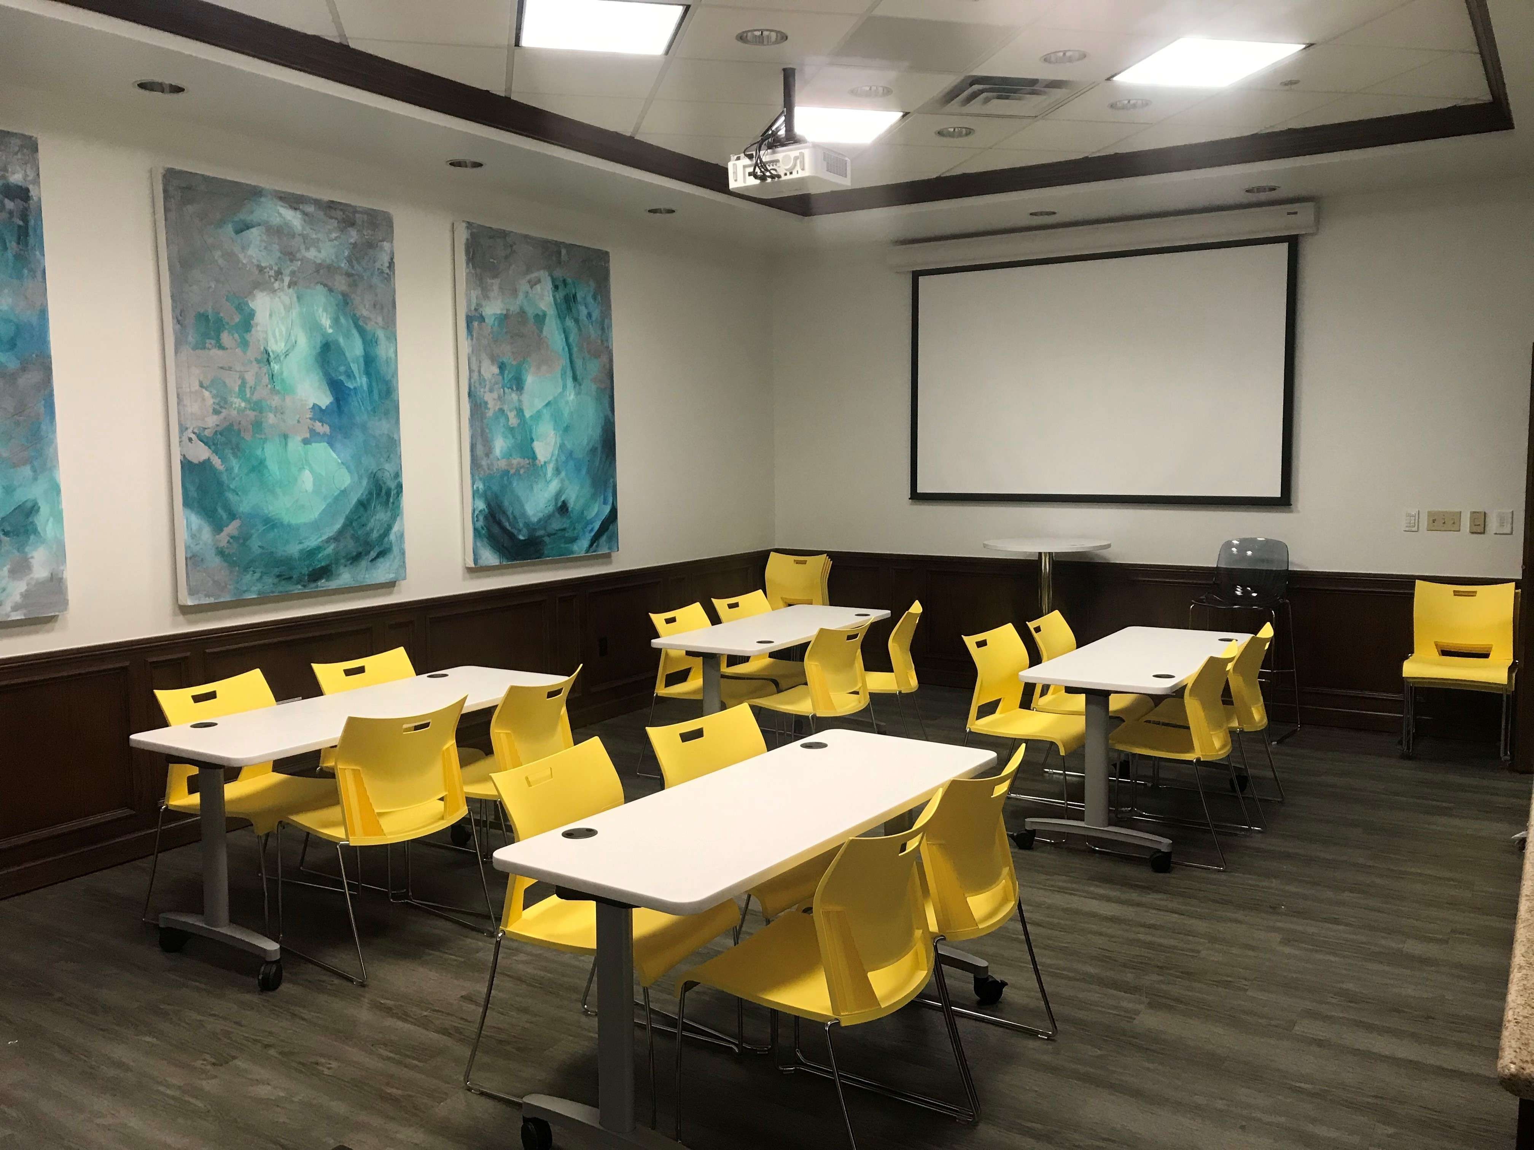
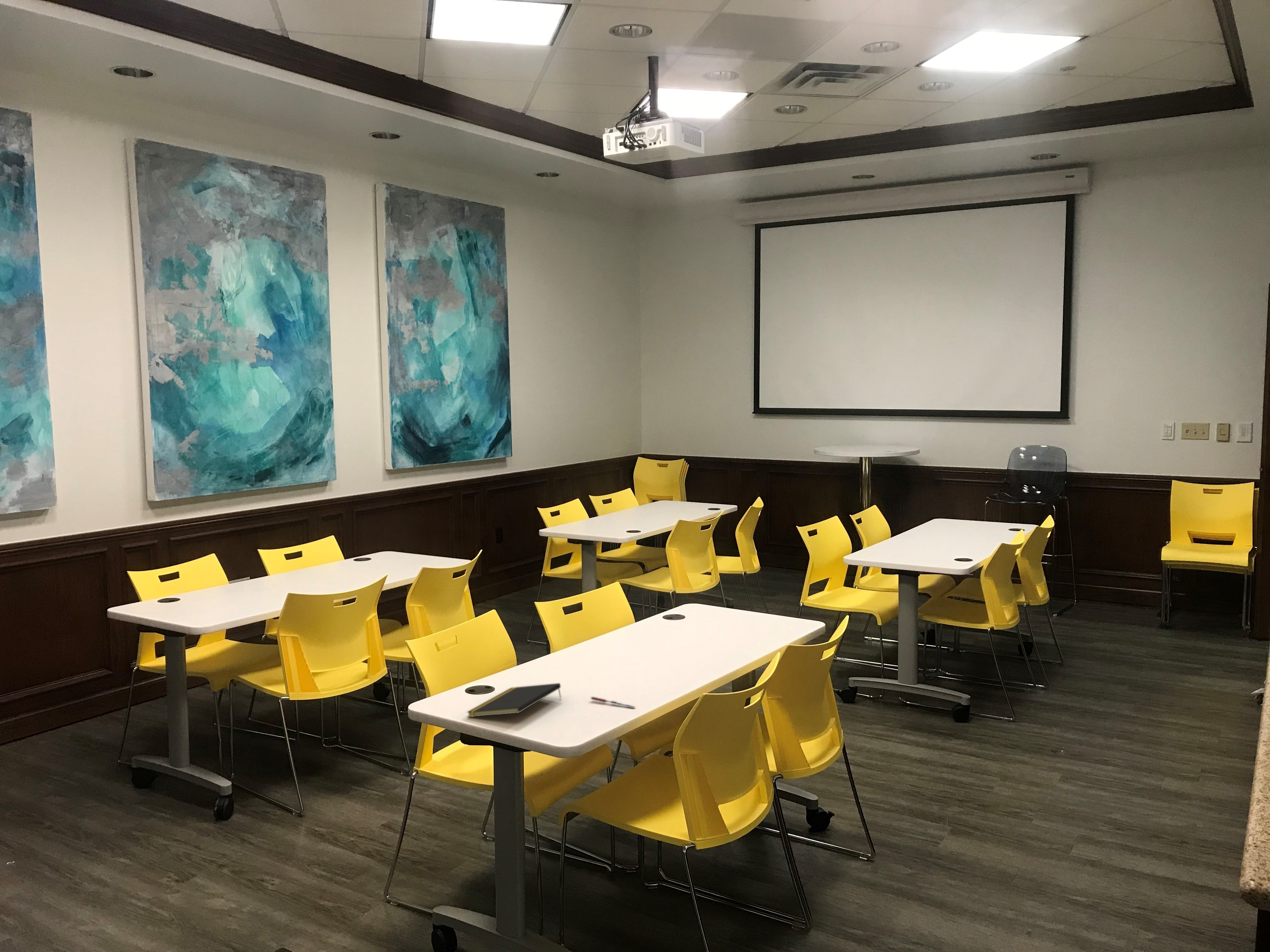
+ pen [590,696,636,709]
+ notepad [466,683,562,717]
